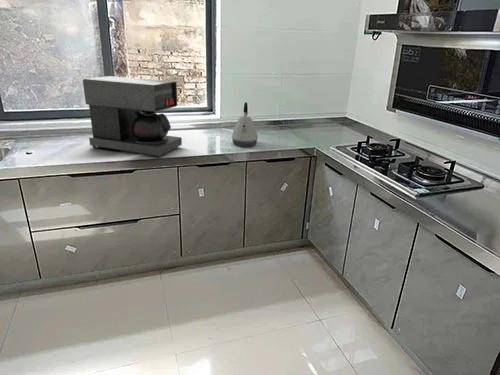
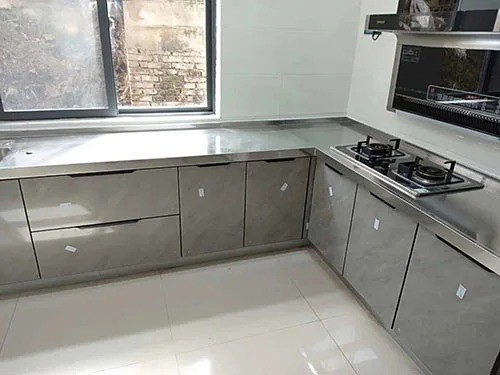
- kettle [231,101,259,148]
- coffee maker [82,75,183,158]
